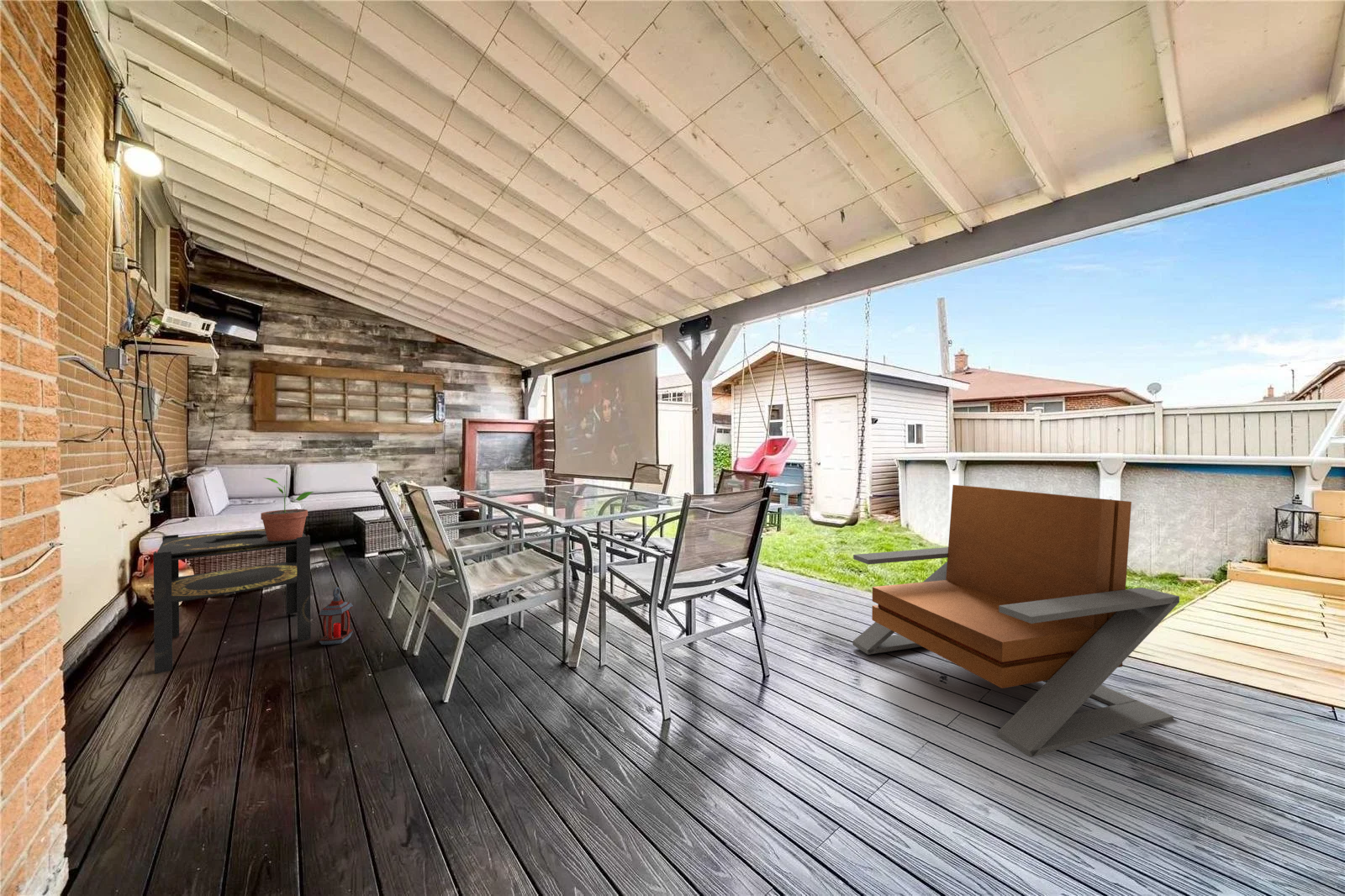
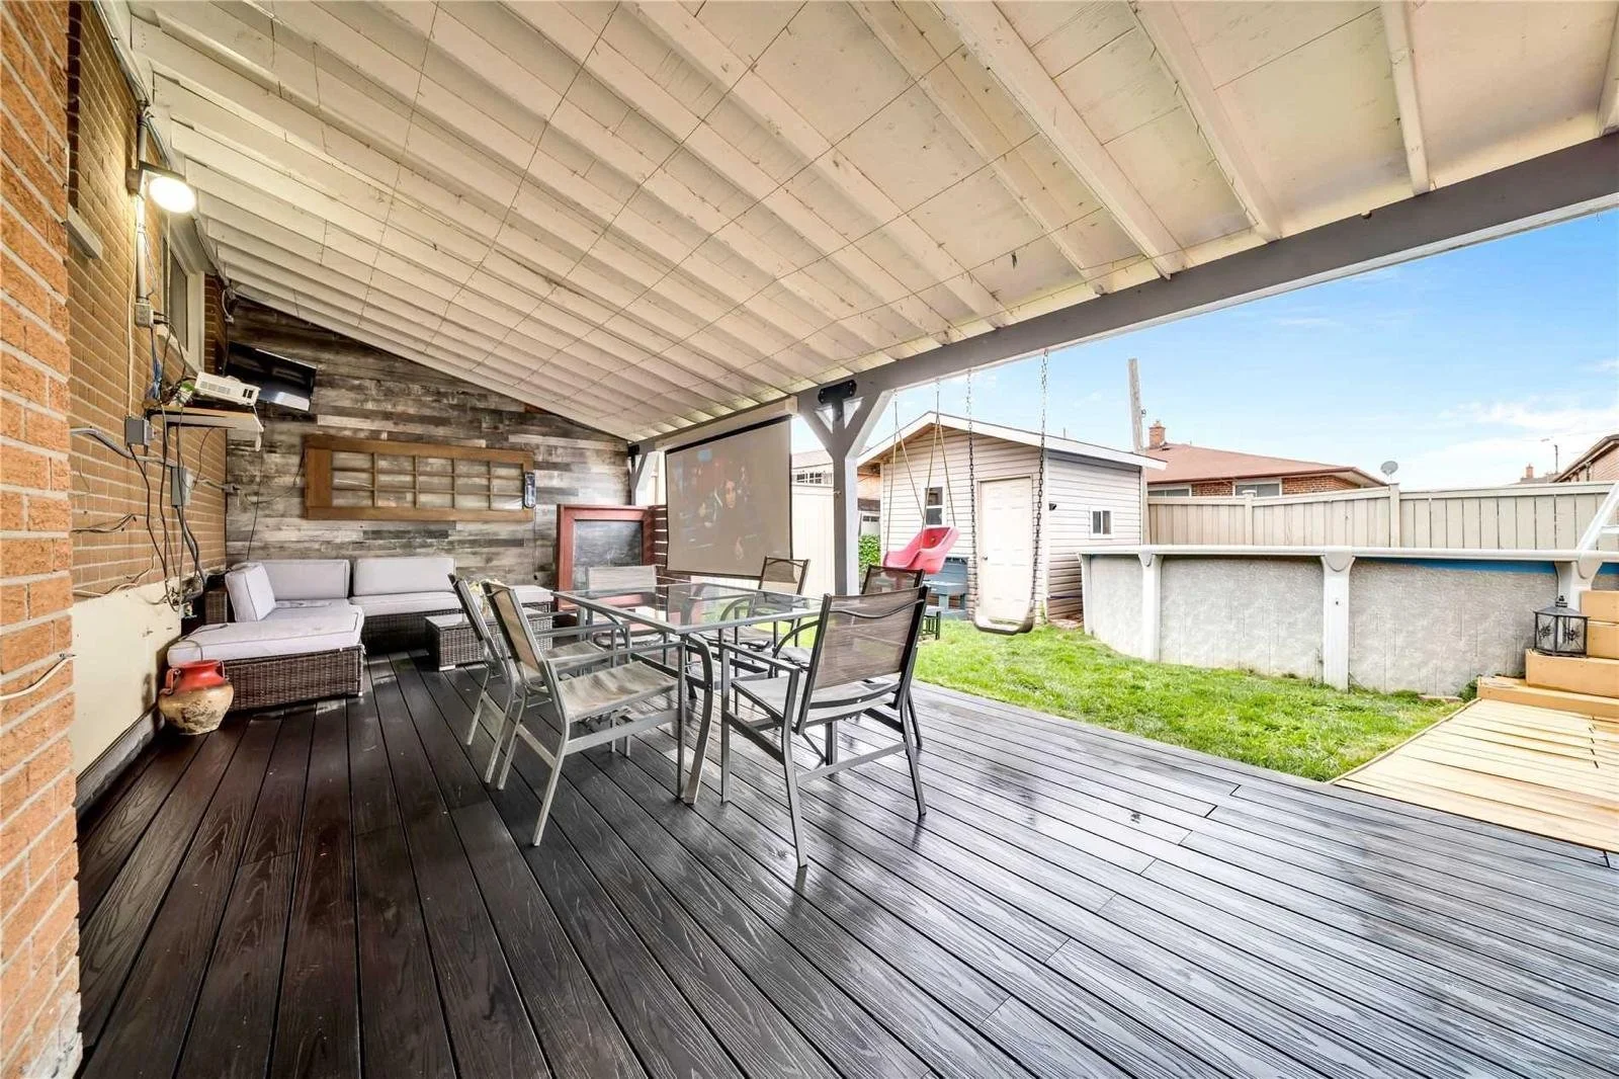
- lantern [319,587,354,646]
- side table [152,528,312,675]
- potted plant [260,477,314,541]
- lounge chair [852,484,1180,757]
